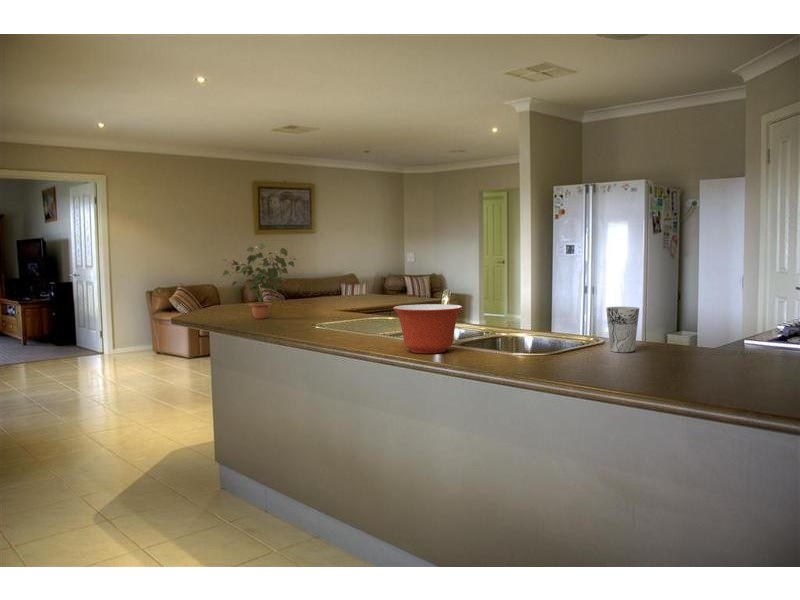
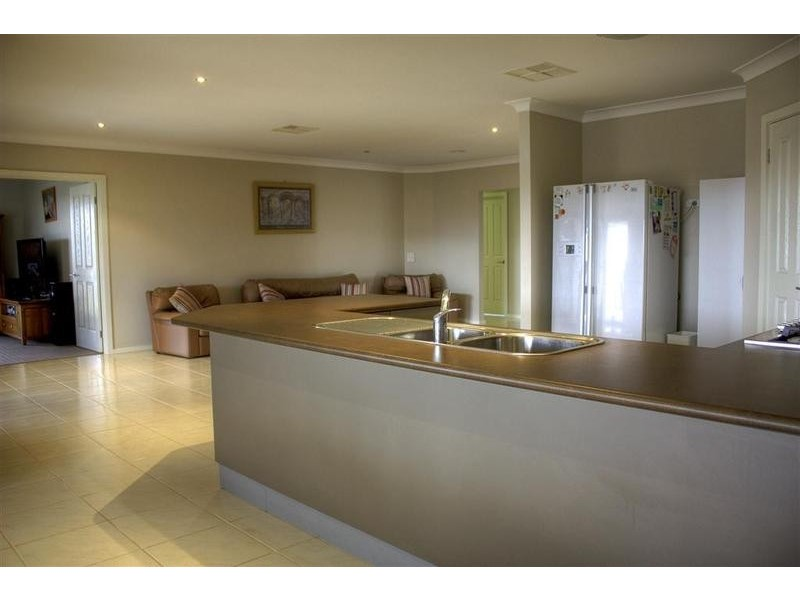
- cup [605,306,640,353]
- mixing bowl [392,303,464,354]
- potted plant [222,242,298,320]
